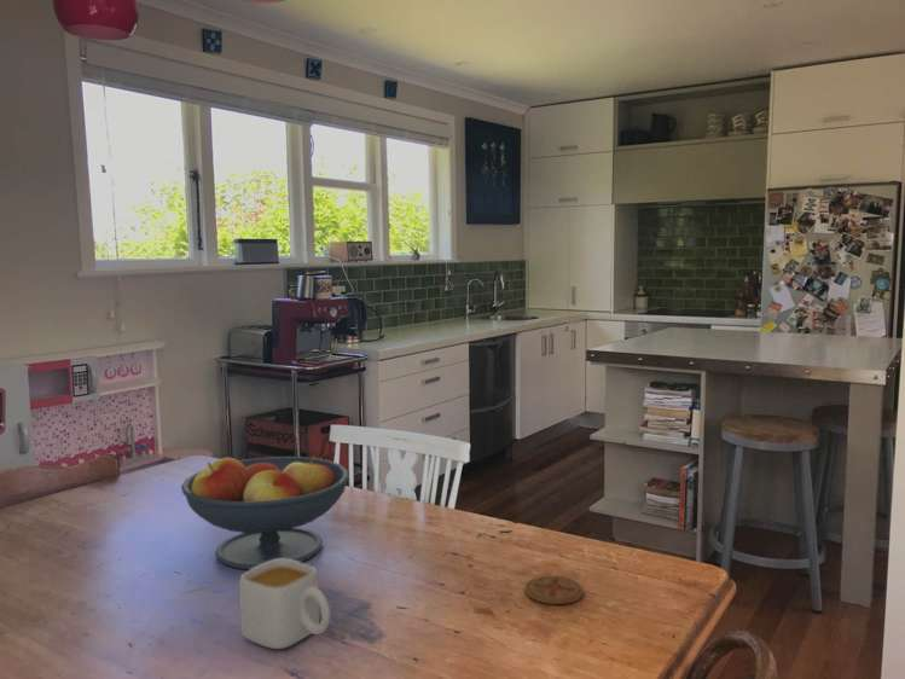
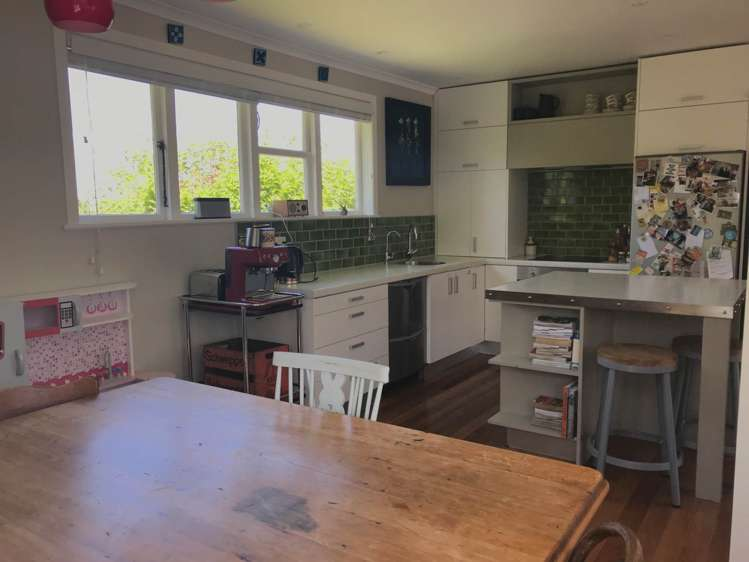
- mug [238,558,331,650]
- coaster [523,575,585,605]
- fruit bowl [180,454,350,570]
